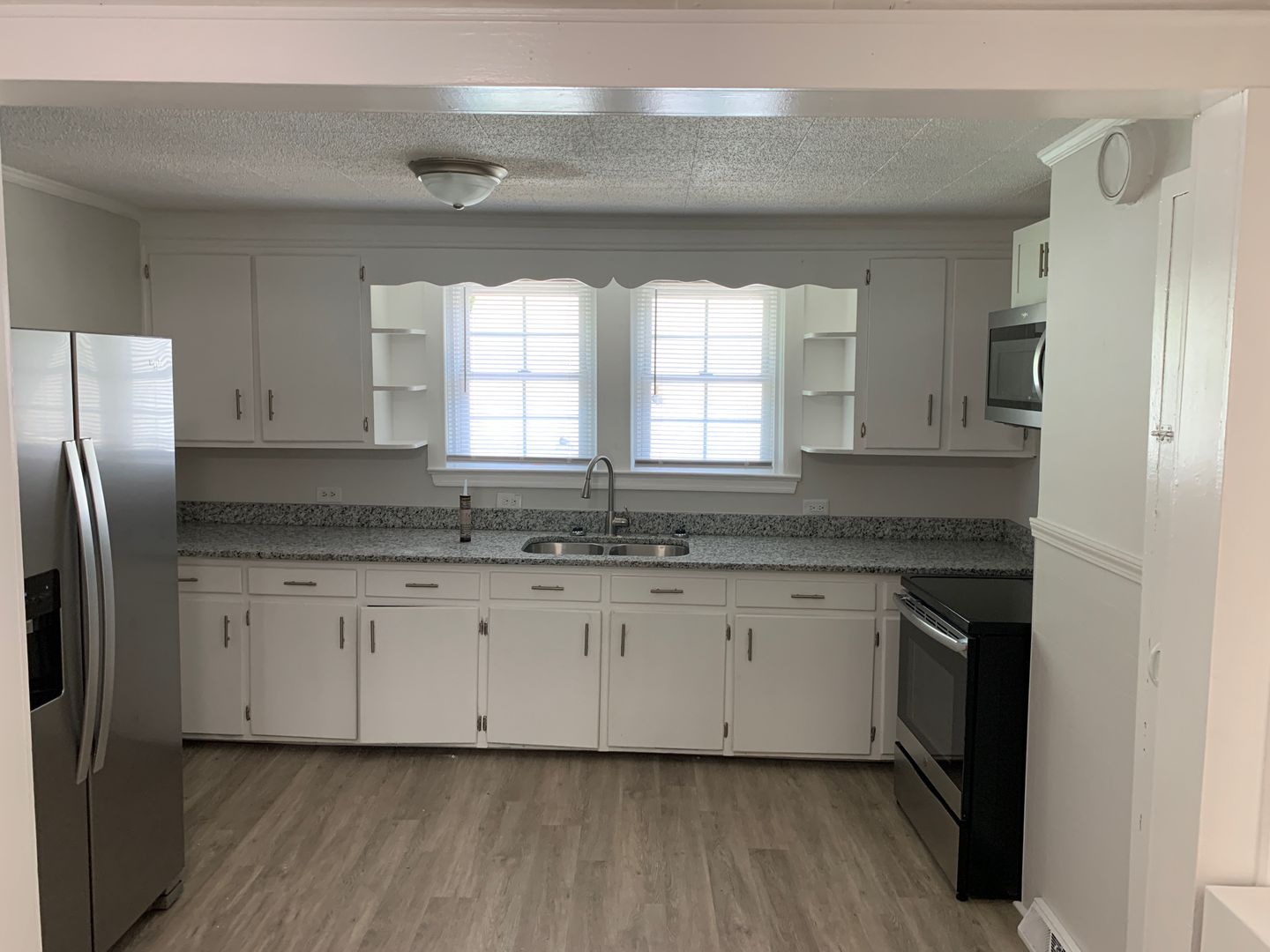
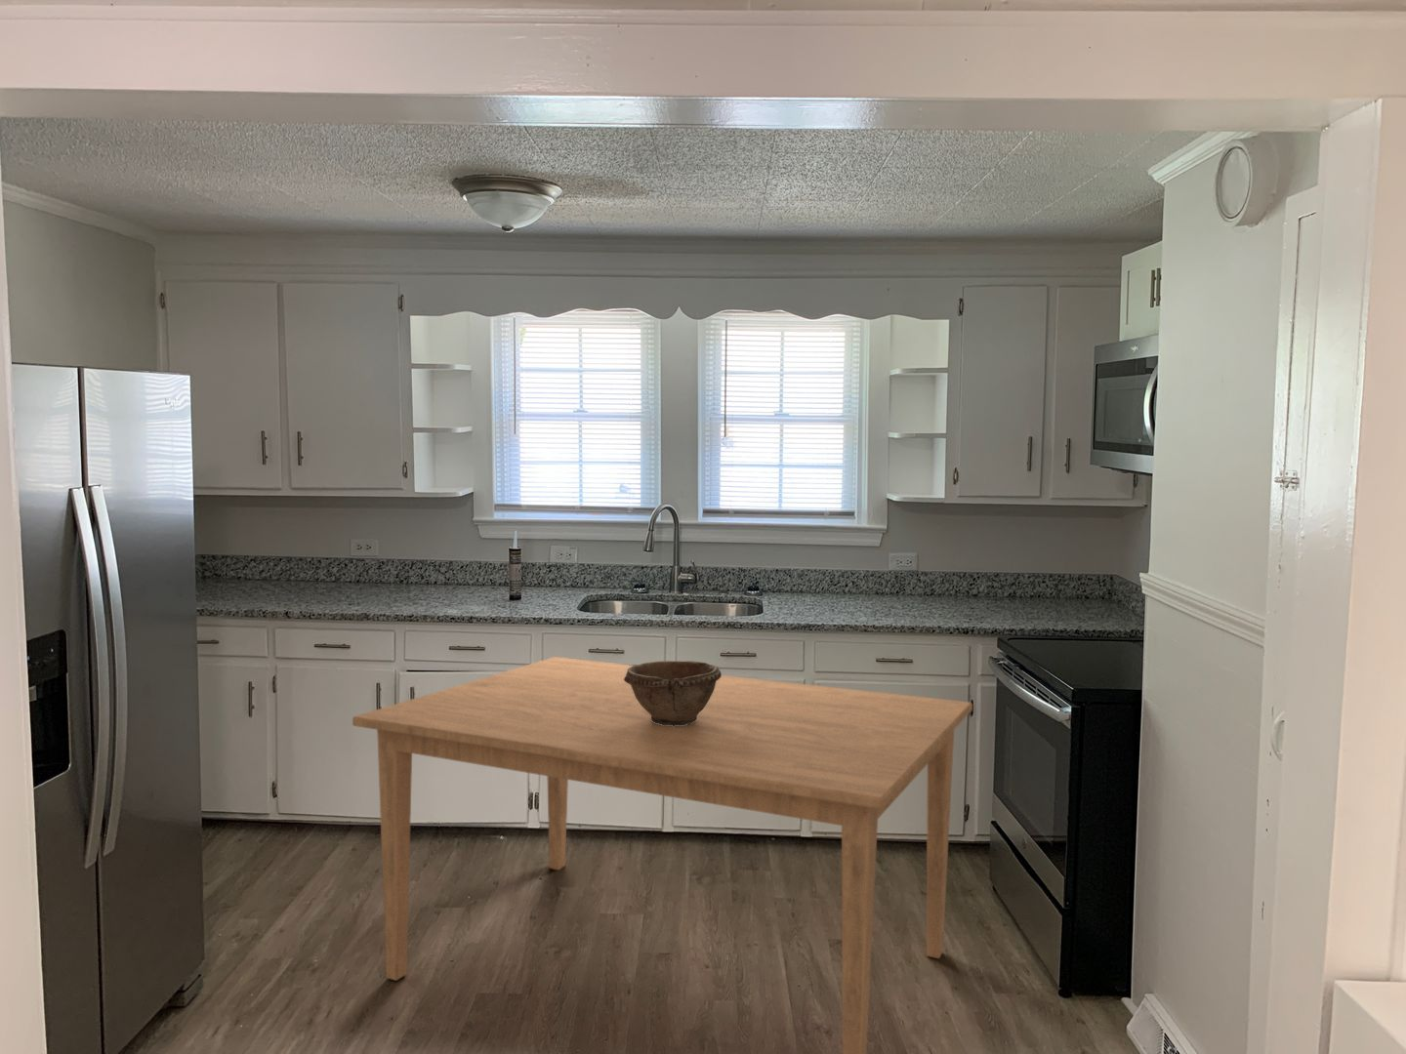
+ dining table [351,655,973,1054]
+ bowl [624,660,723,726]
